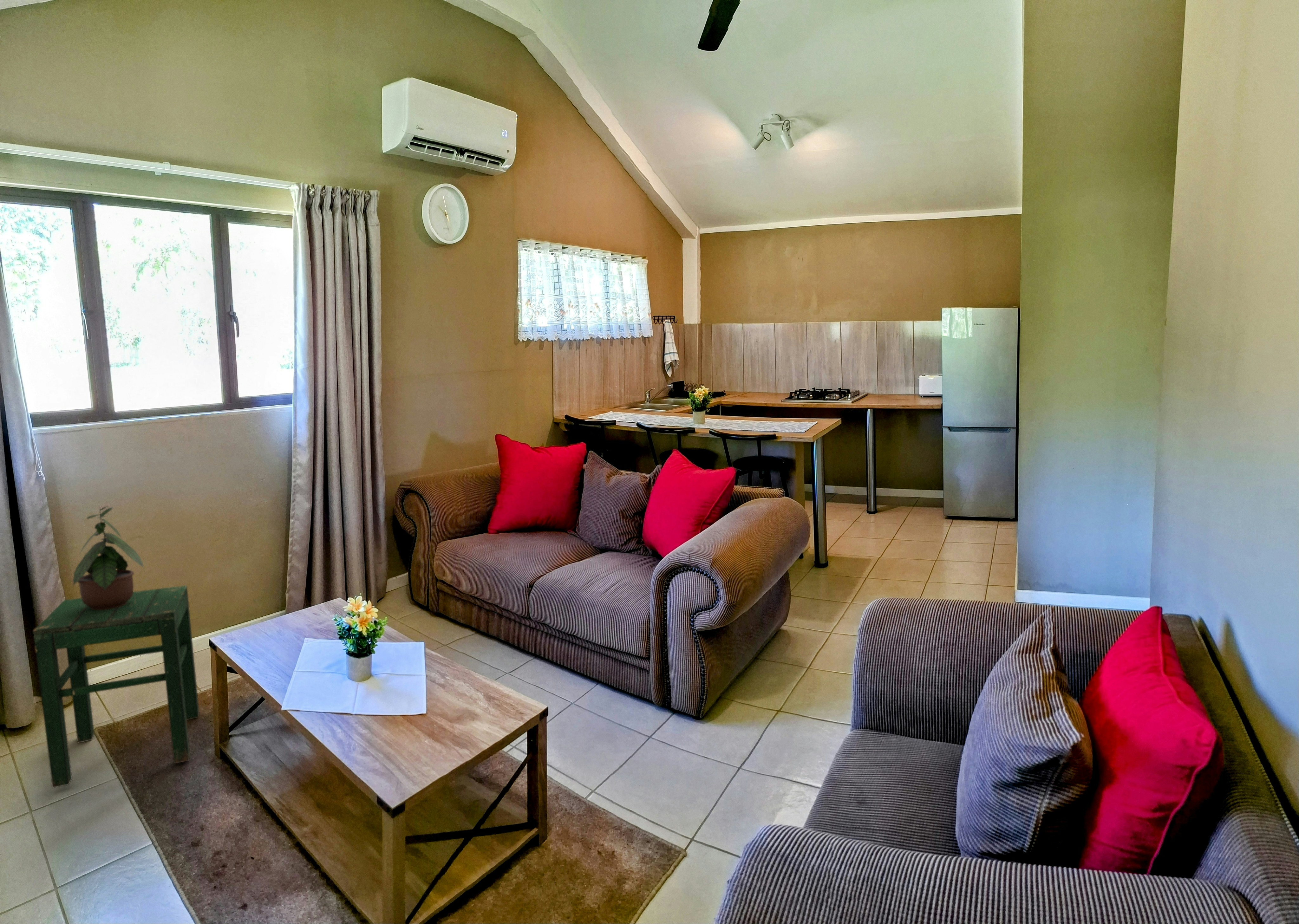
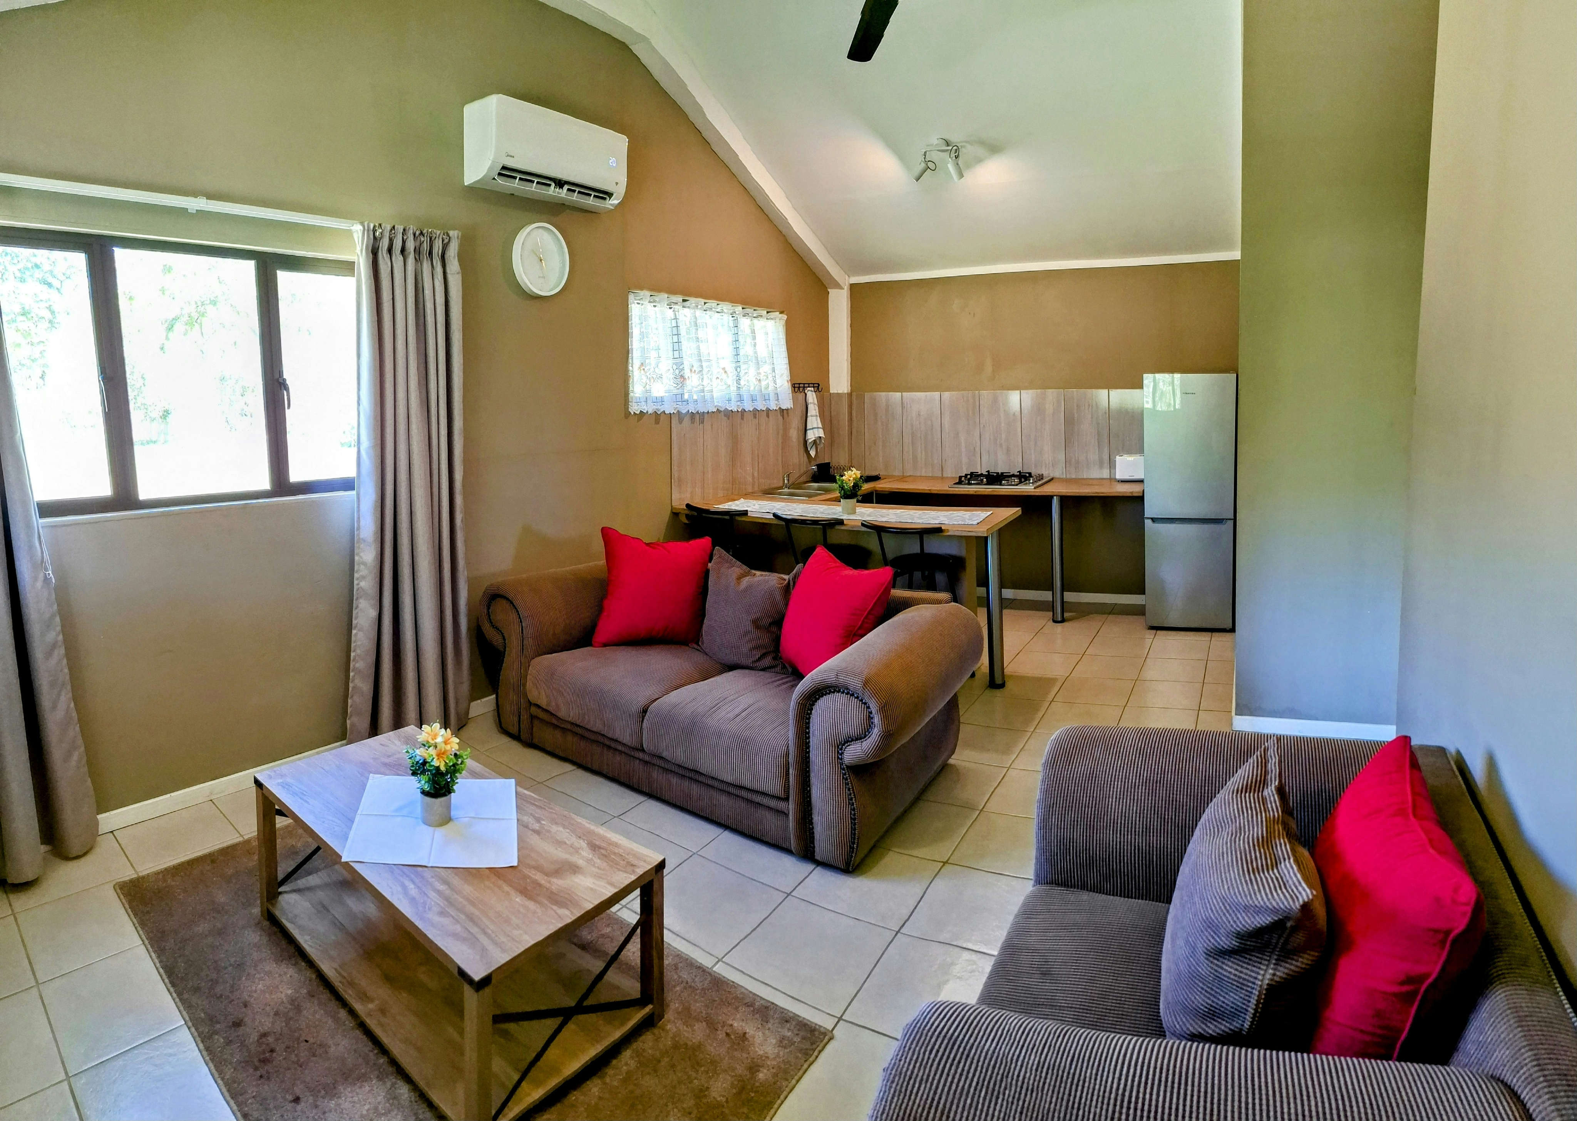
- potted plant [72,502,145,610]
- stool [33,585,200,788]
